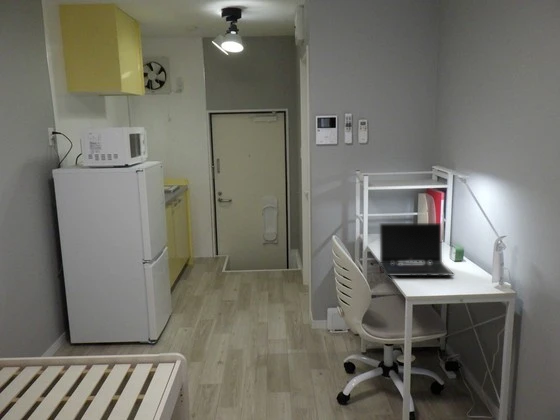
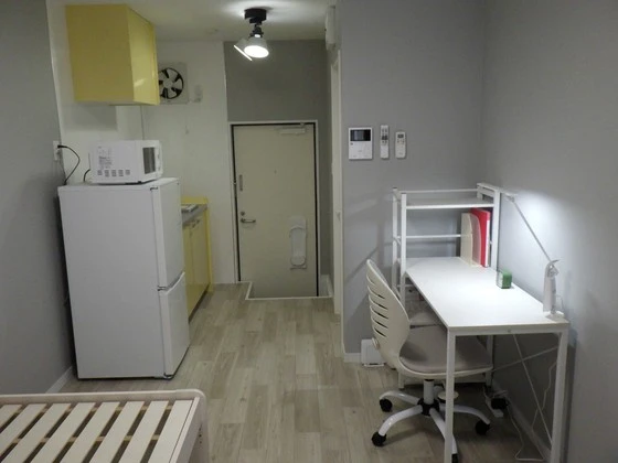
- laptop computer [379,222,455,277]
